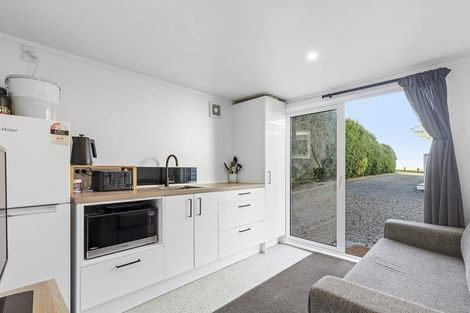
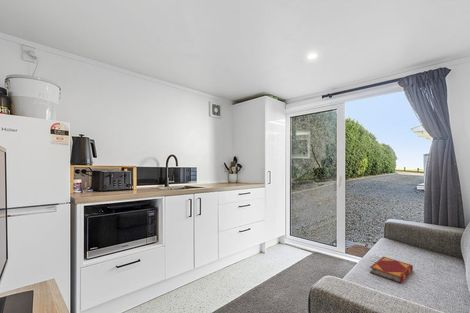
+ hardback book [369,256,414,284]
